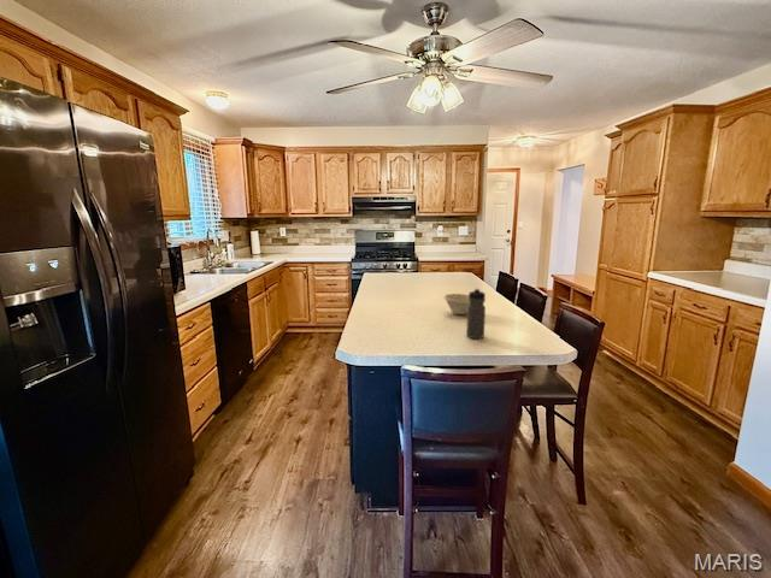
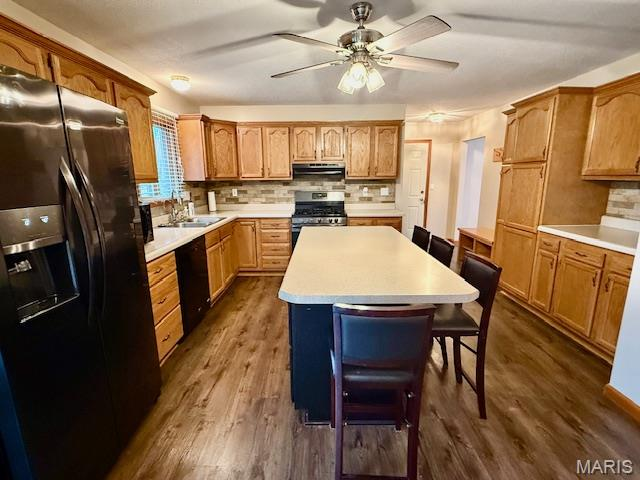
- water bottle [465,288,487,340]
- bowl [442,293,470,315]
